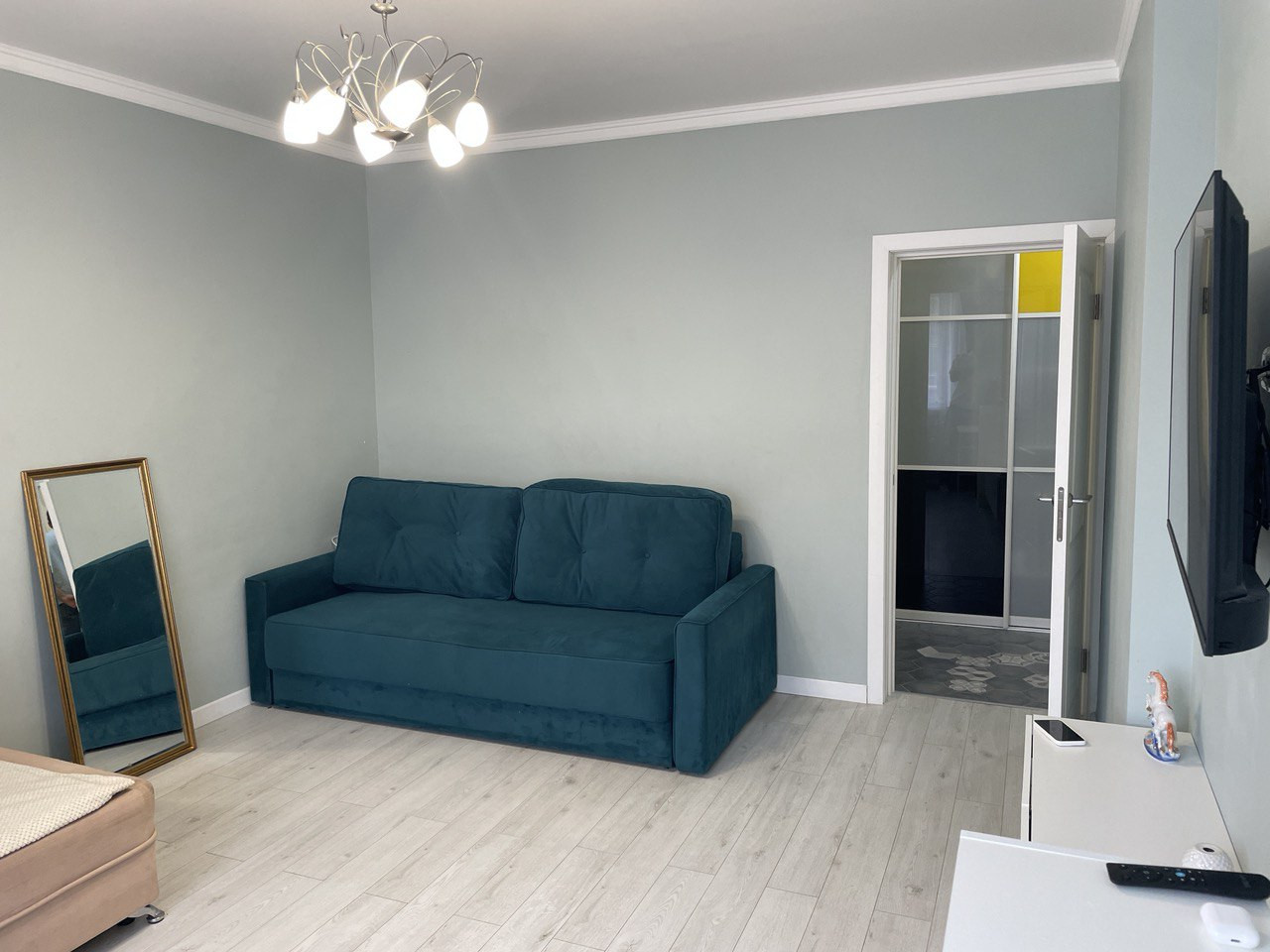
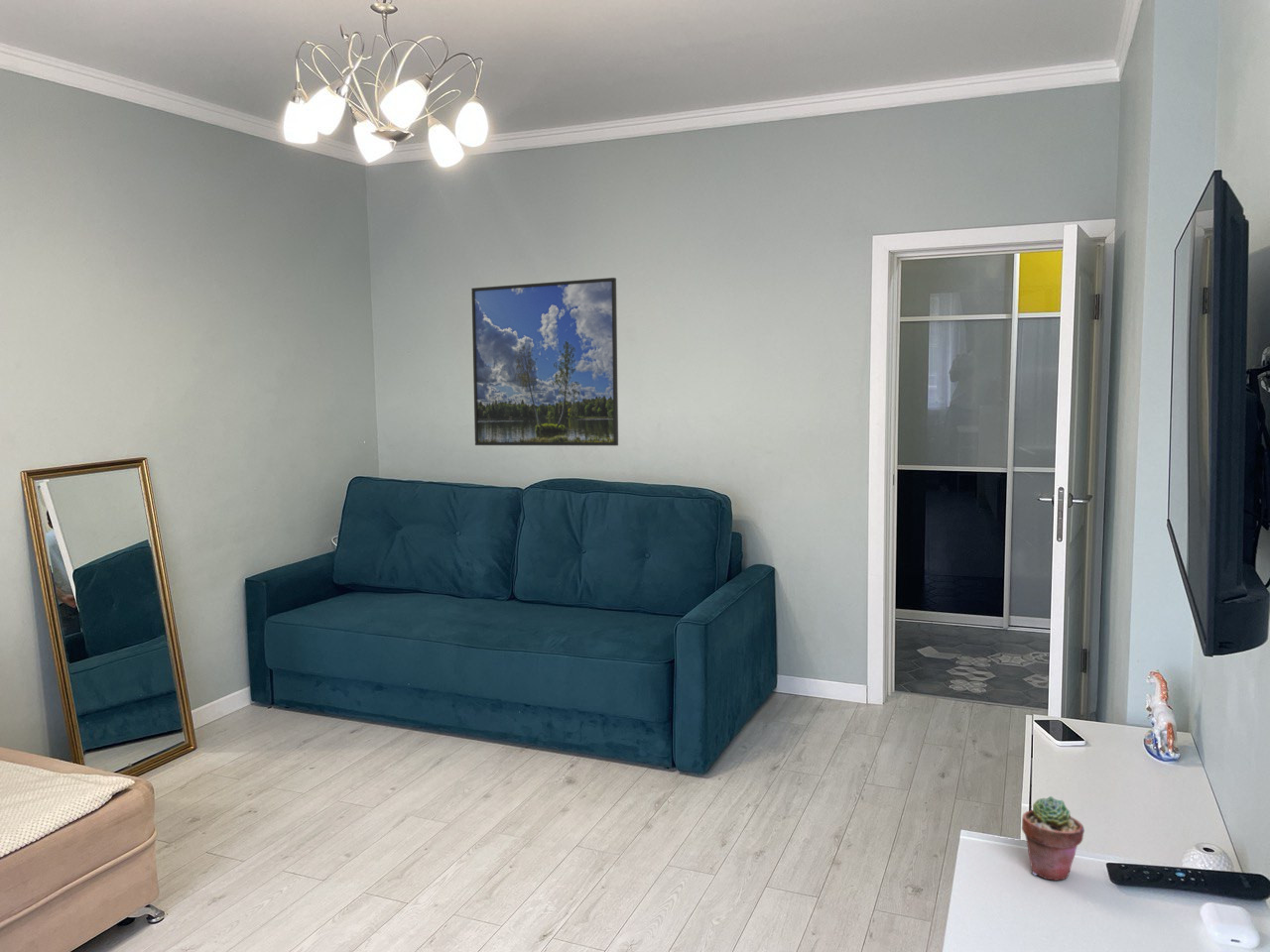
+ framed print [470,277,619,446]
+ potted succulent [1021,795,1085,882]
